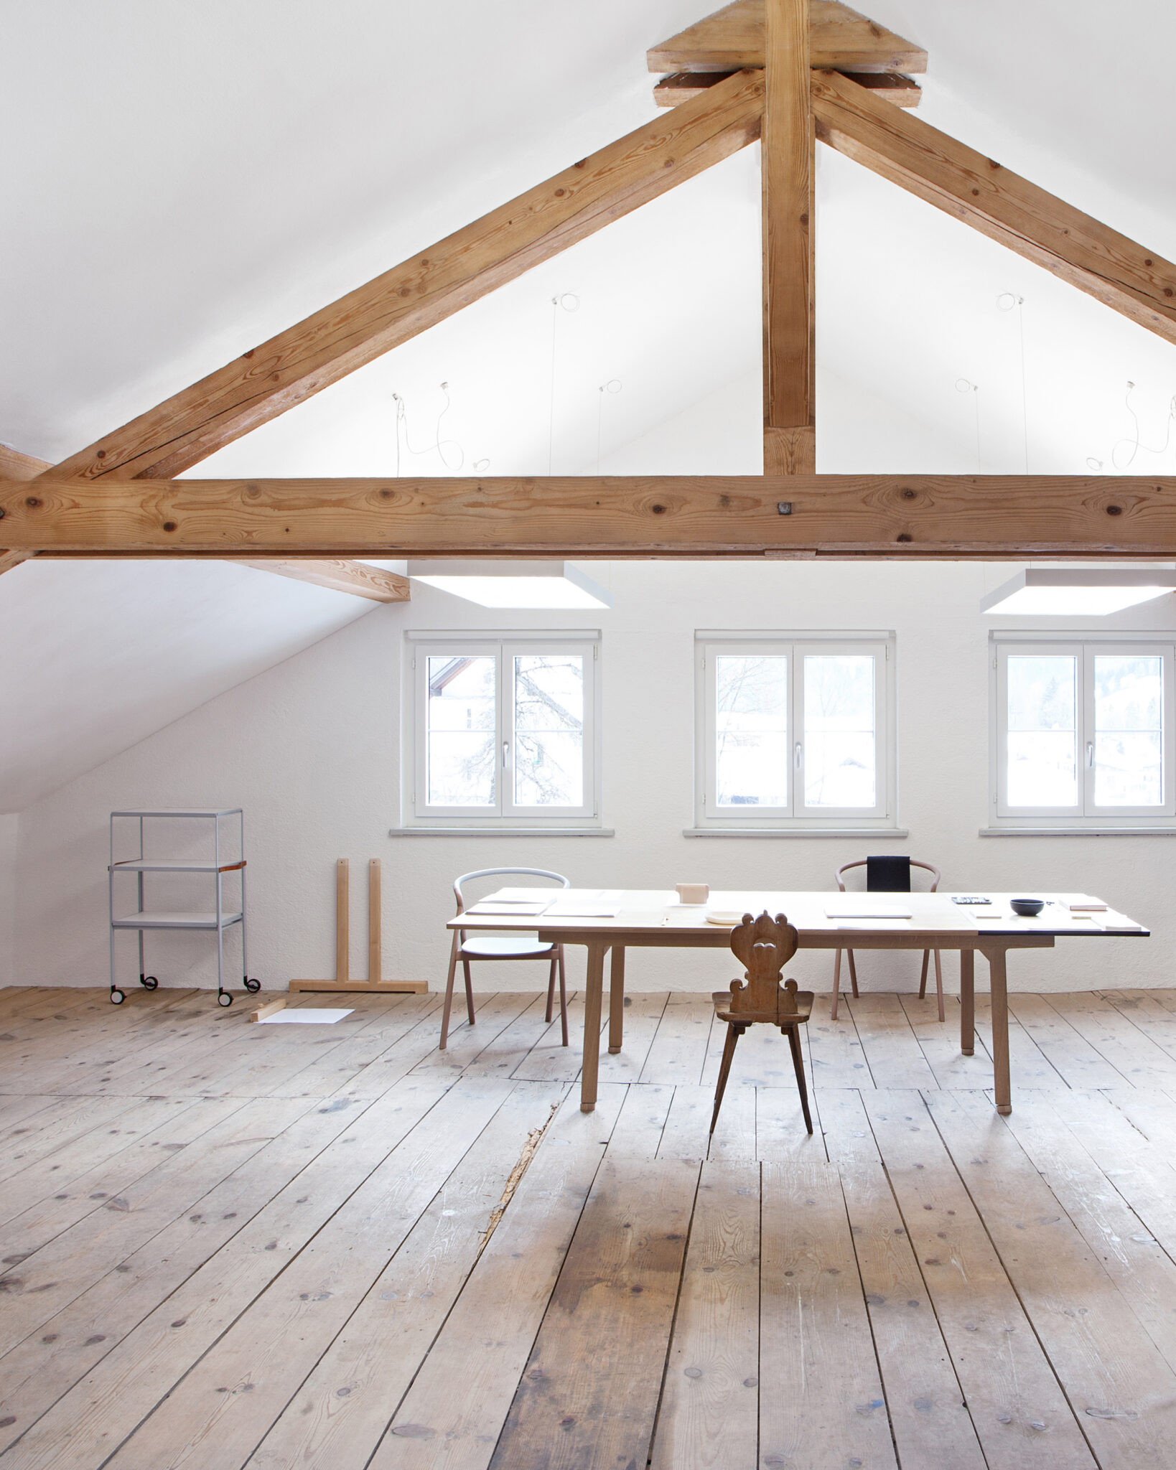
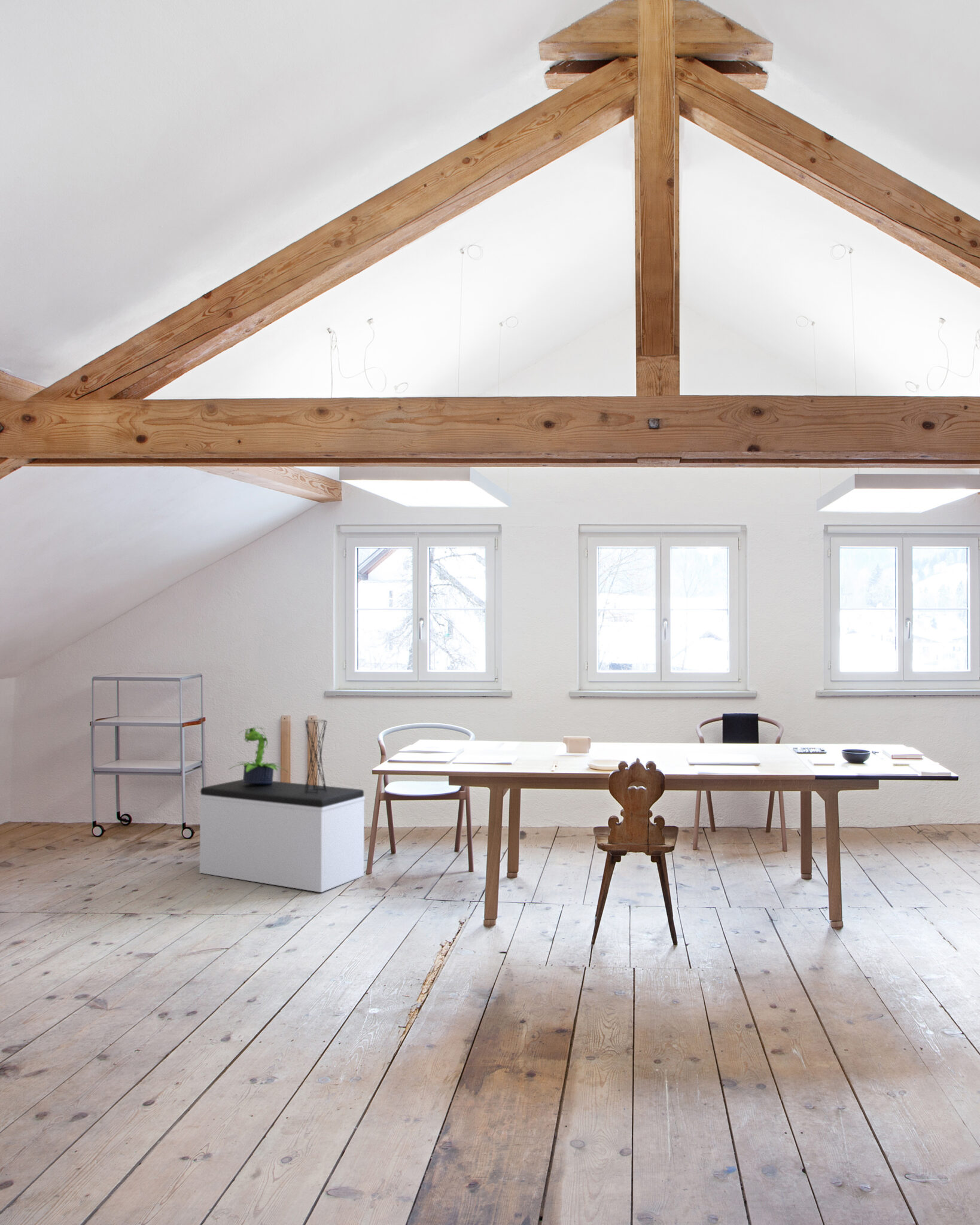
+ vase [305,720,328,793]
+ potted plant [228,726,289,784]
+ bench [199,779,366,893]
